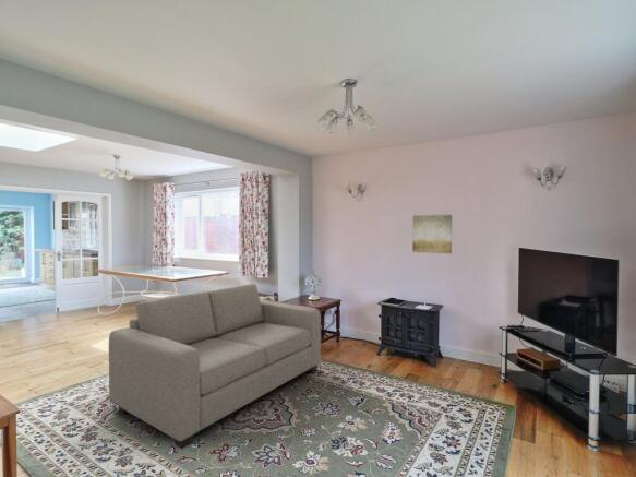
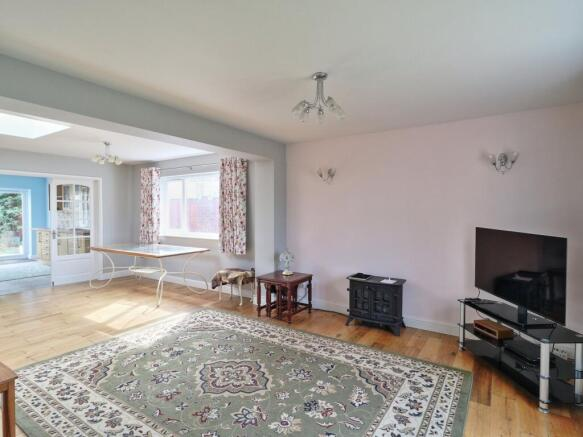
- wall art [411,214,453,254]
- sofa [108,283,322,450]
